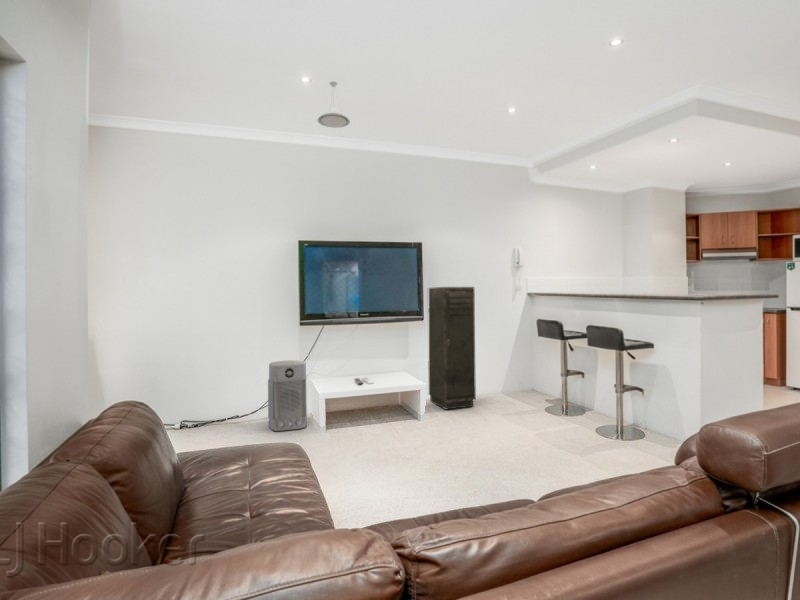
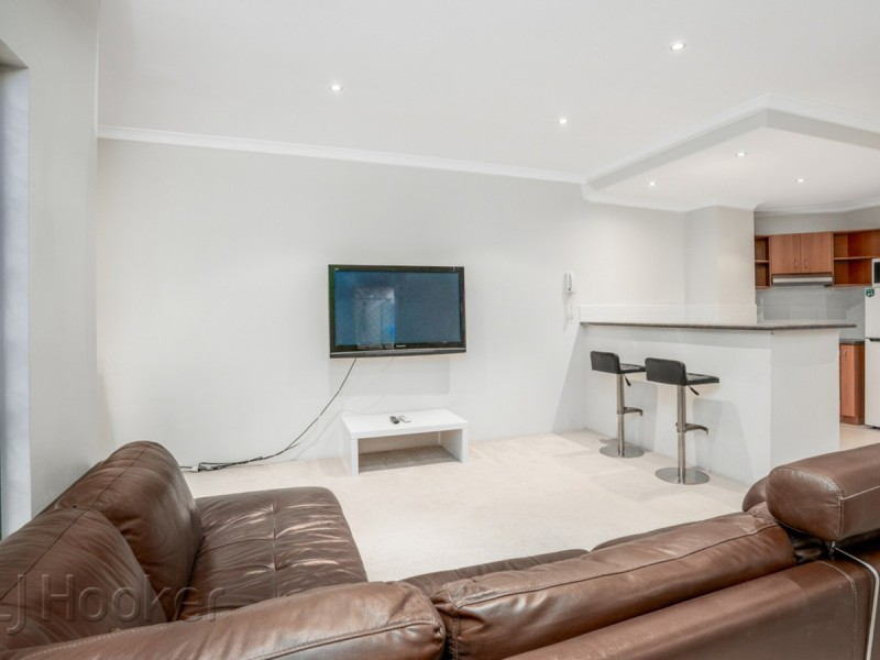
- pendant light [317,80,351,129]
- air purifier [267,359,308,432]
- storage cabinet [427,286,477,411]
